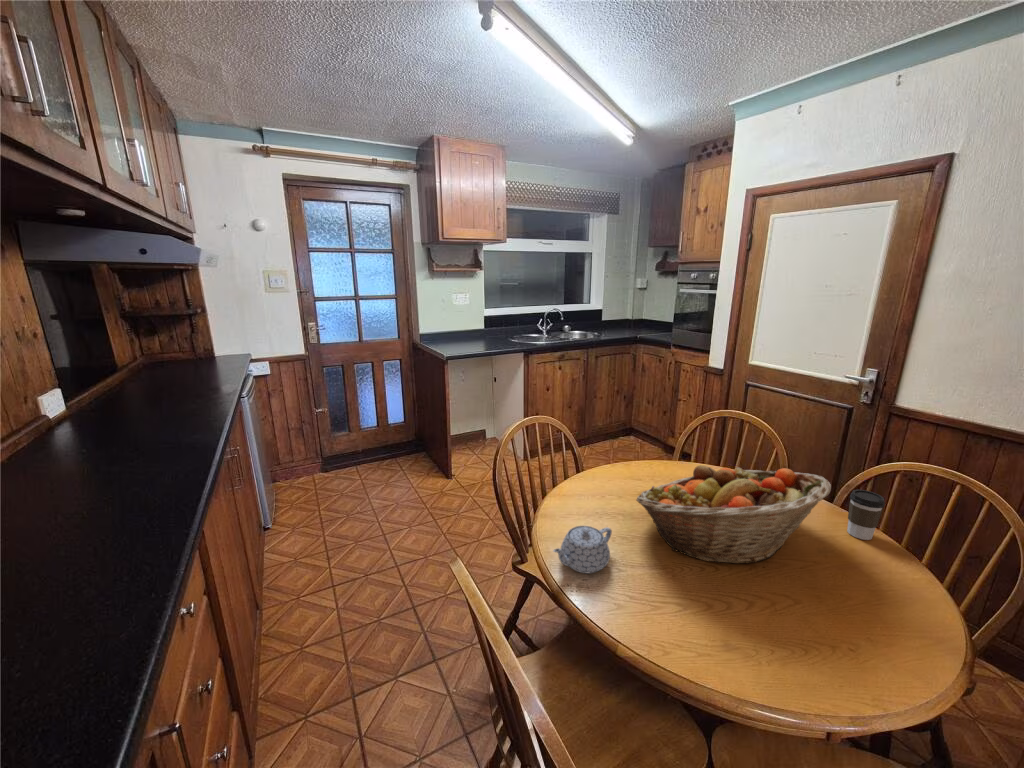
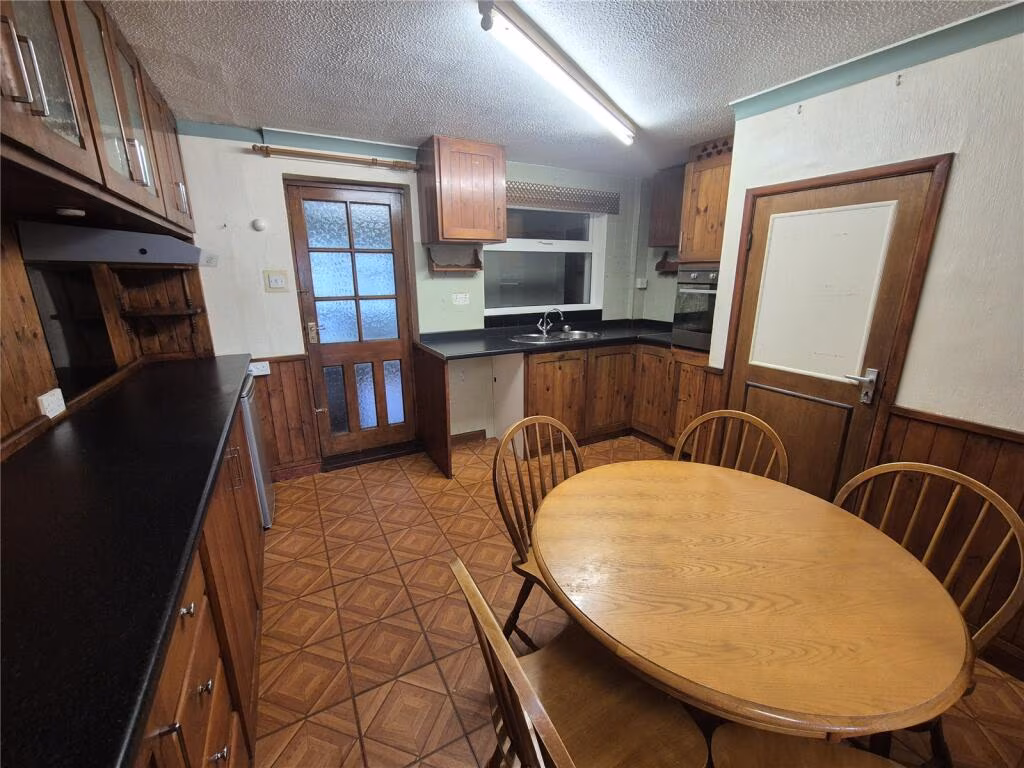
- fruit basket [635,464,832,565]
- coffee cup [846,488,886,541]
- teapot [552,525,613,574]
